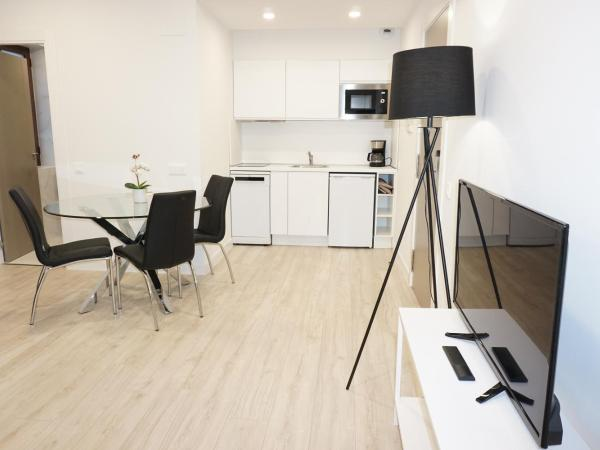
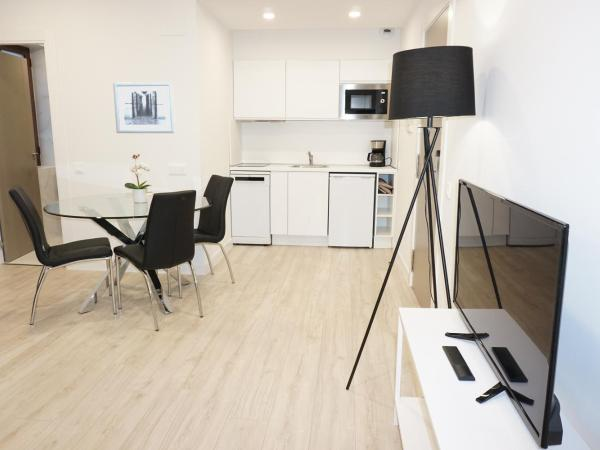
+ wall art [112,81,176,134]
